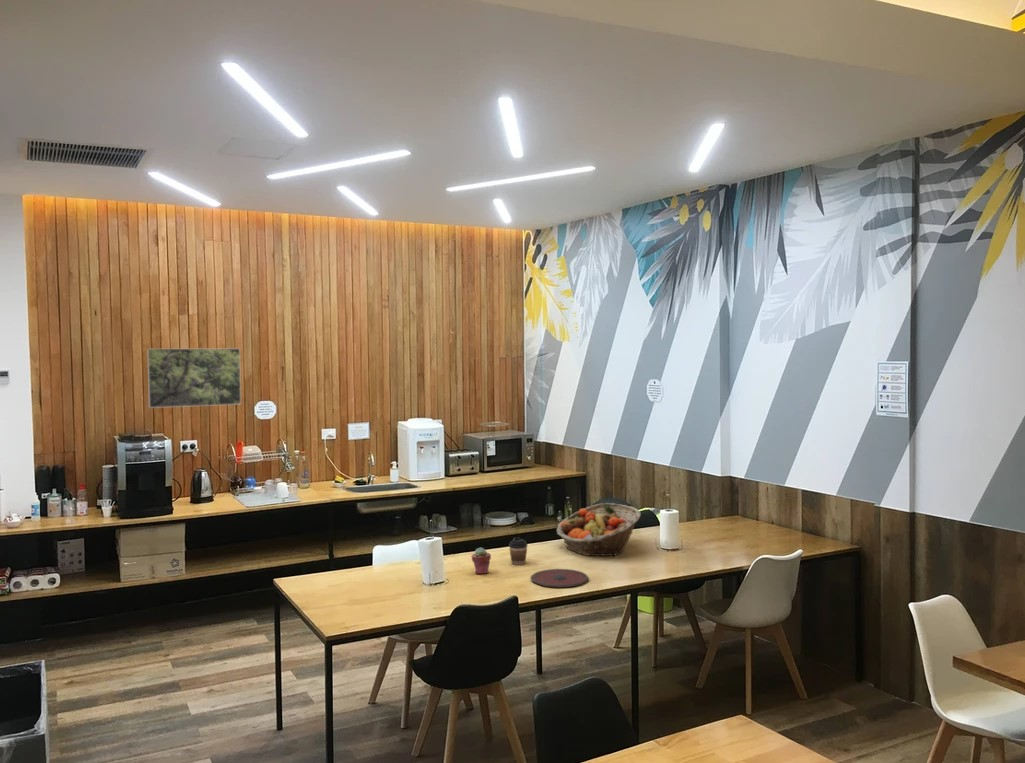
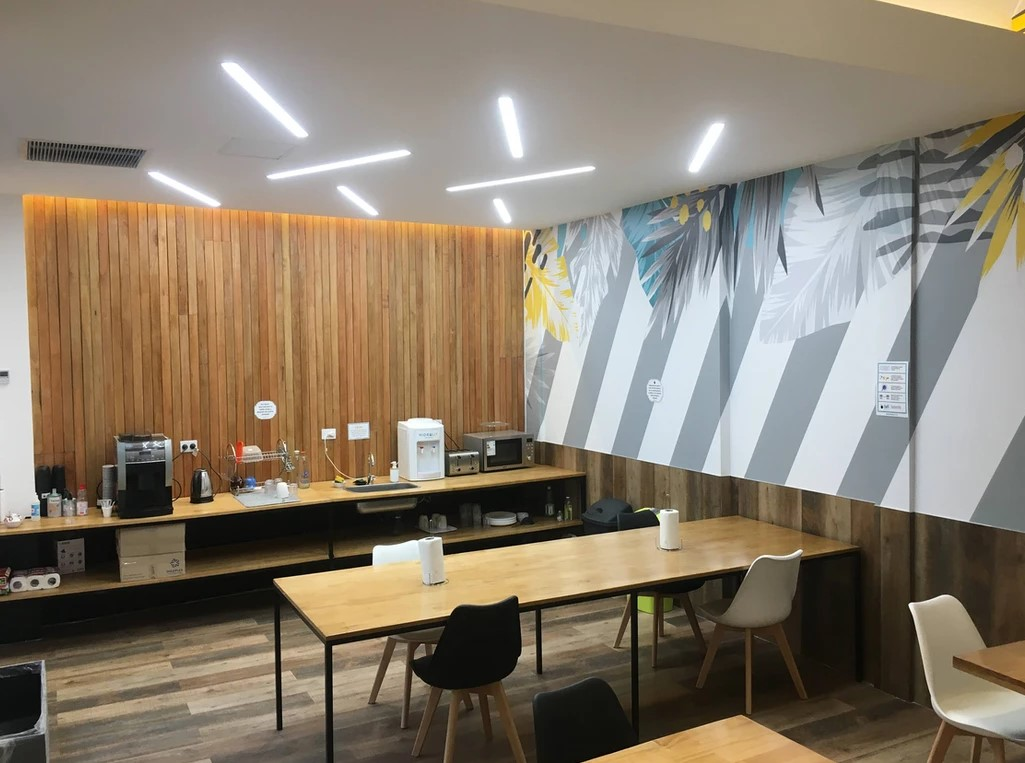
- potted succulent [471,547,492,575]
- coffee cup [508,536,529,566]
- fruit basket [555,502,641,557]
- plate [530,568,589,589]
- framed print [146,347,242,409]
